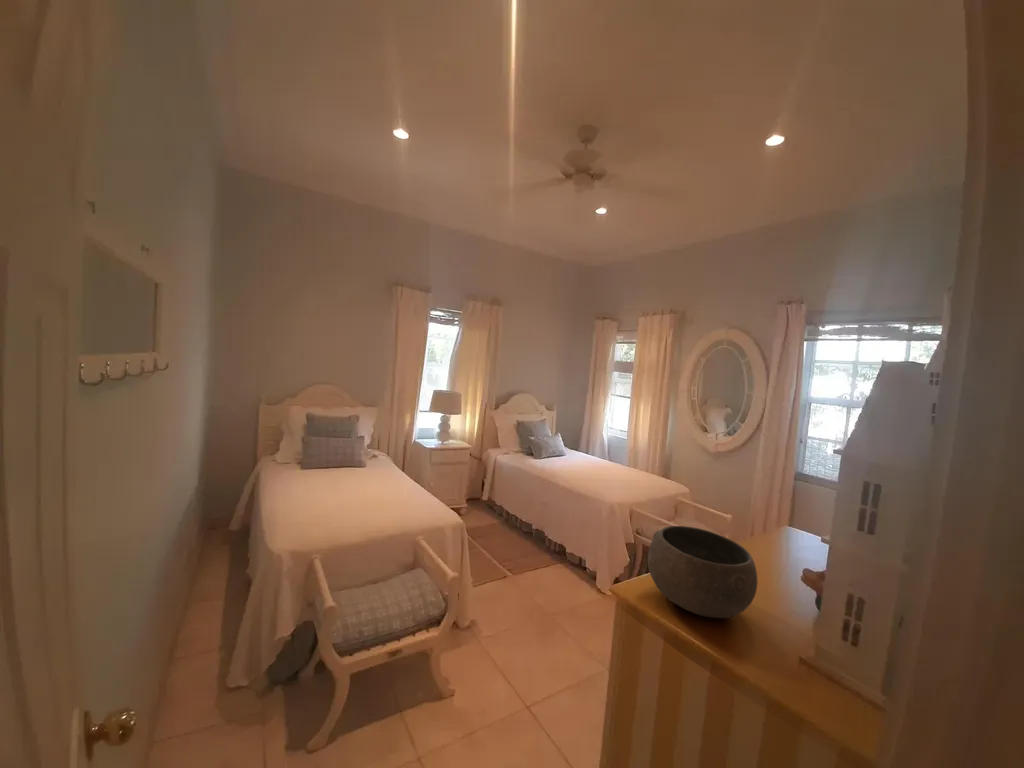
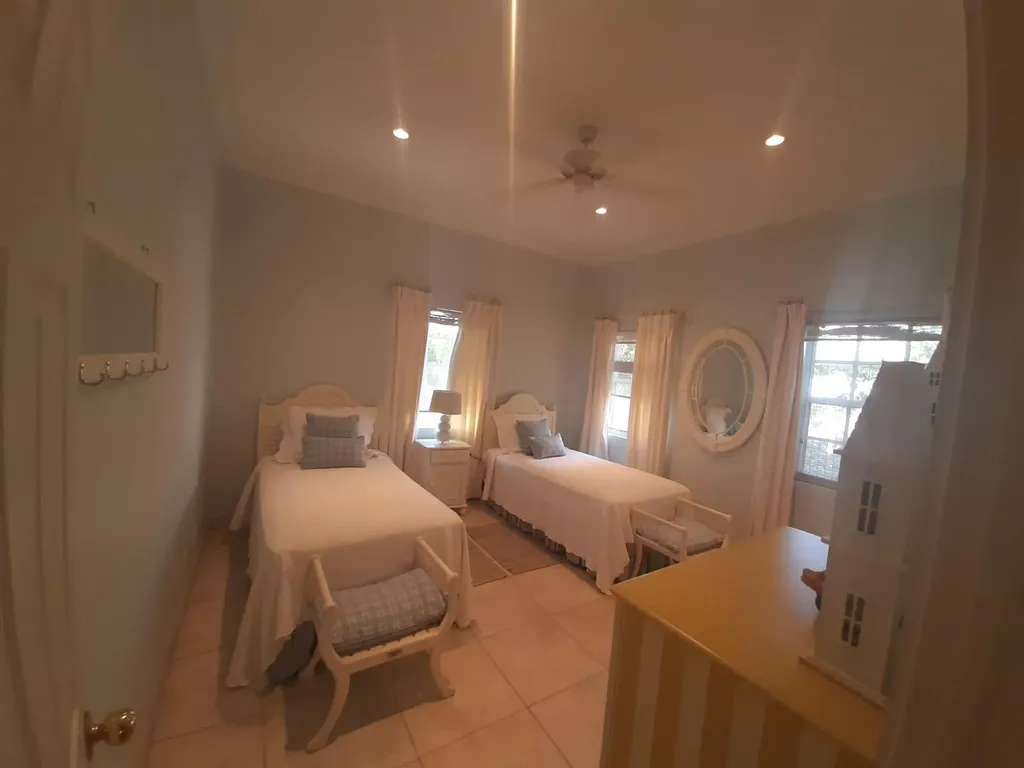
- bowl [647,525,758,619]
